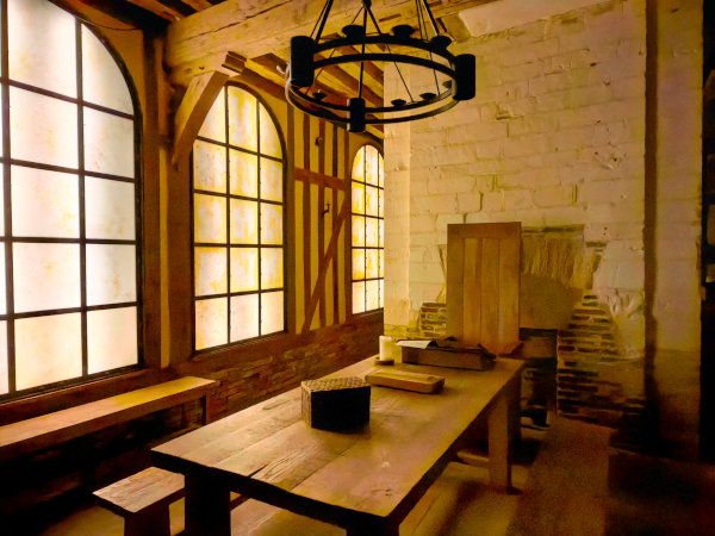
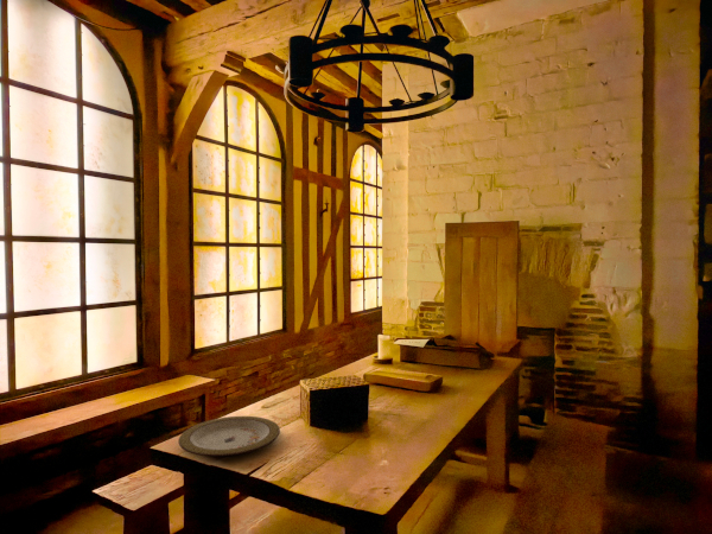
+ plate [178,415,281,457]
